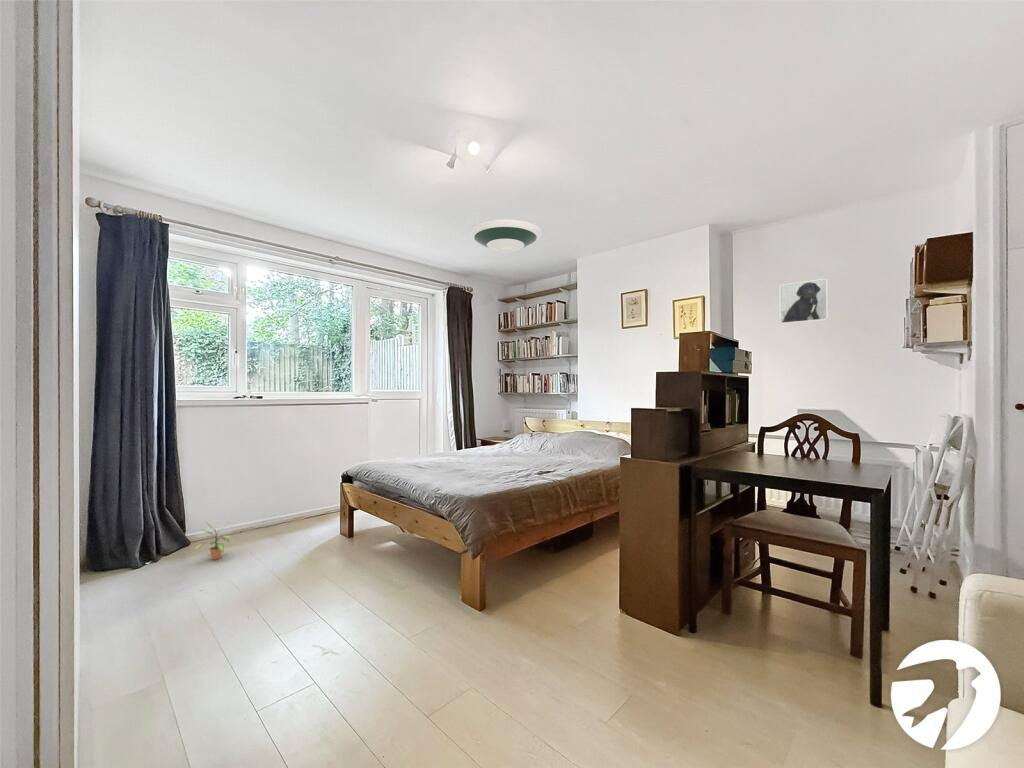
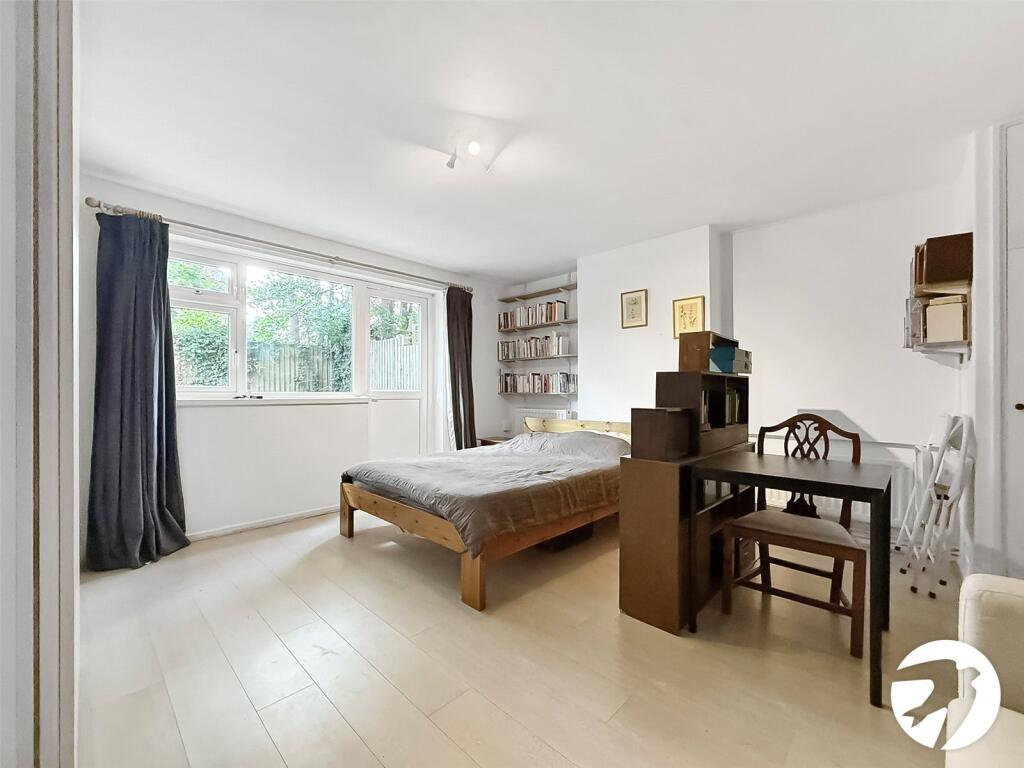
- potted plant [192,519,233,561]
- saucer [468,218,543,254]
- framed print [779,277,829,325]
